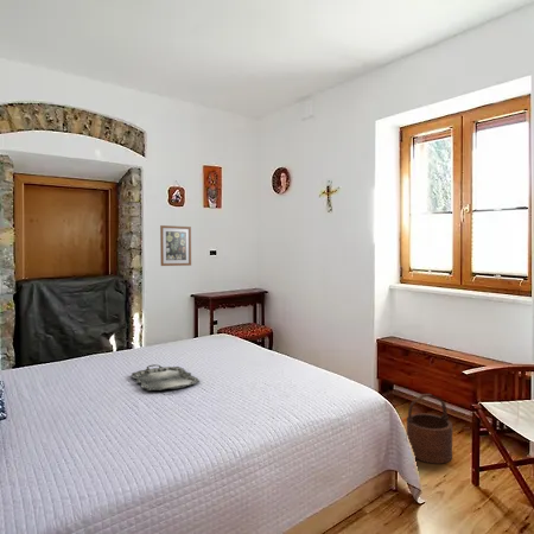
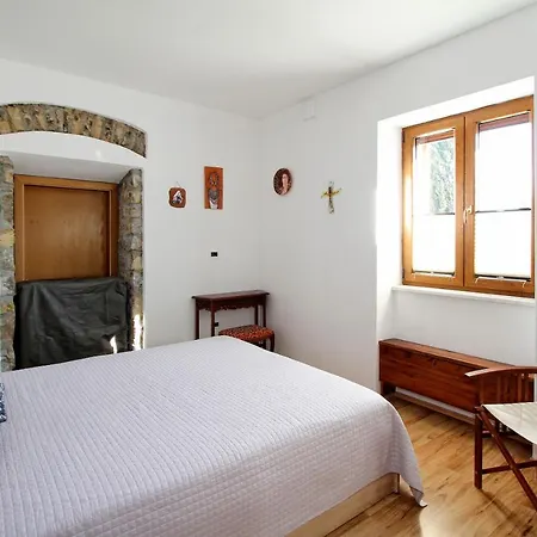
- wooden bucket [406,393,453,465]
- wall art [159,224,192,267]
- serving tray [131,363,201,392]
